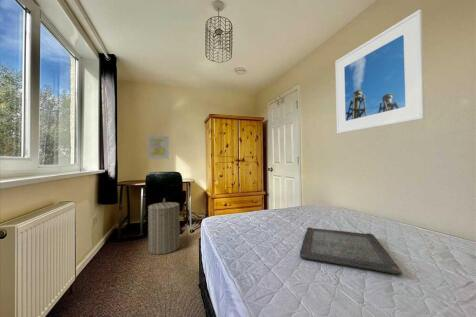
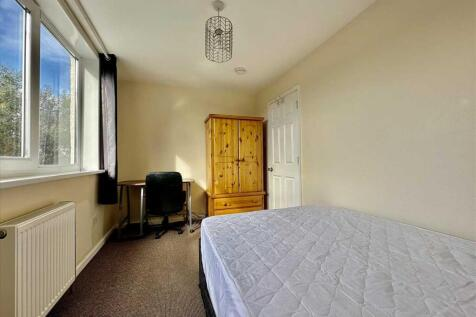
- serving tray [299,227,403,275]
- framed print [334,9,426,135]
- wall art [147,135,170,160]
- laundry hamper [147,197,181,256]
